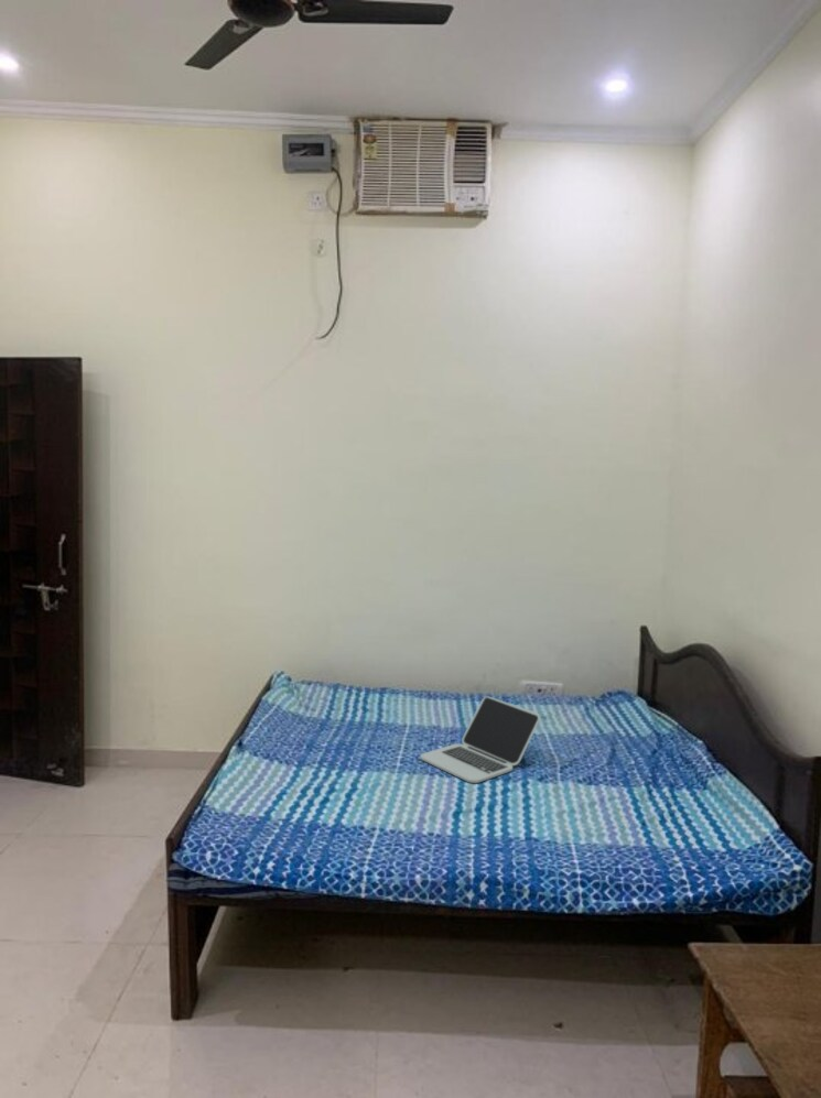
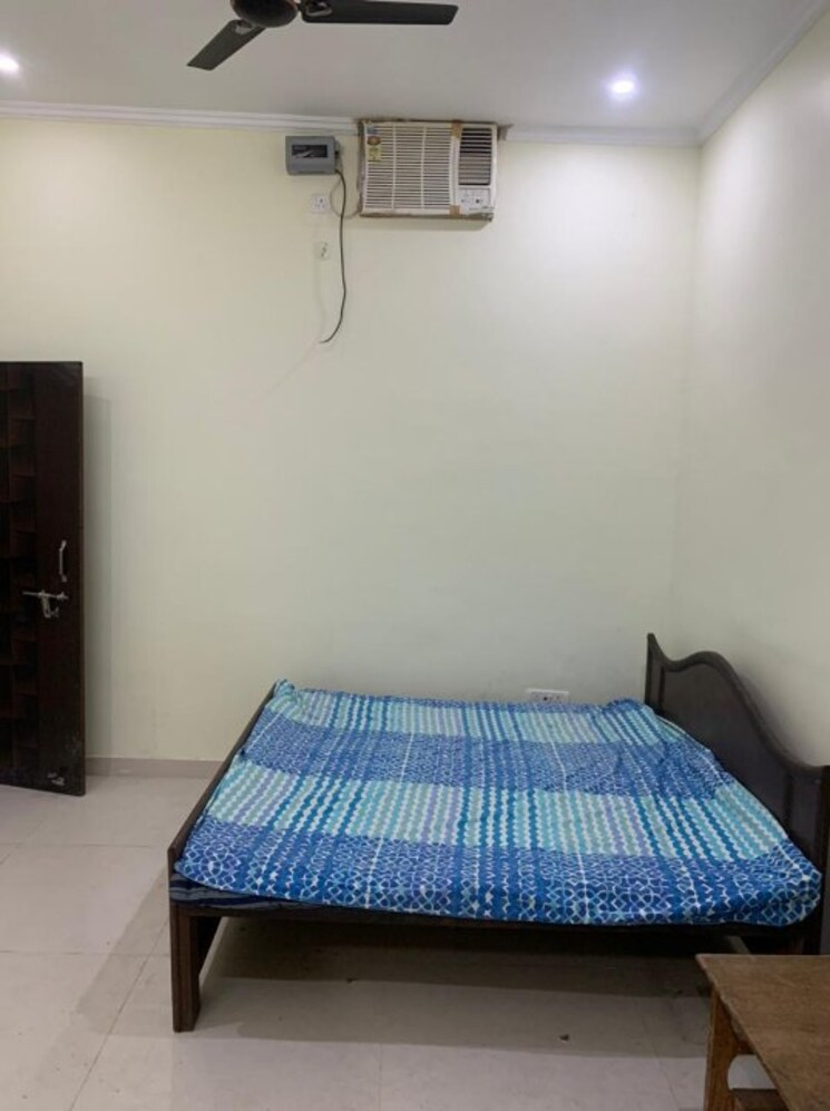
- laptop [419,696,541,784]
